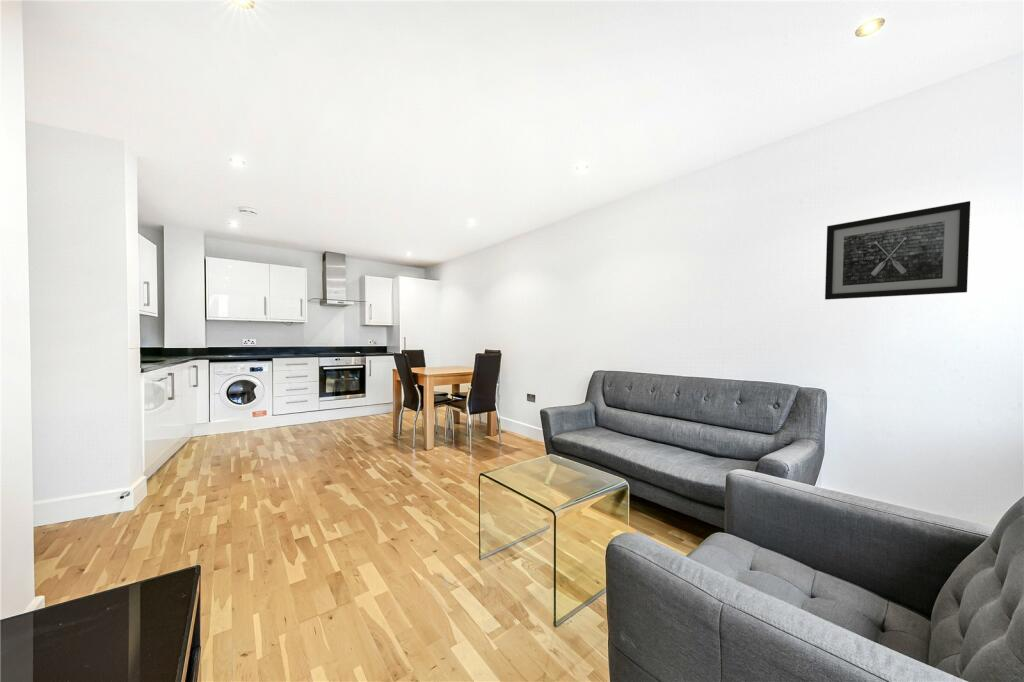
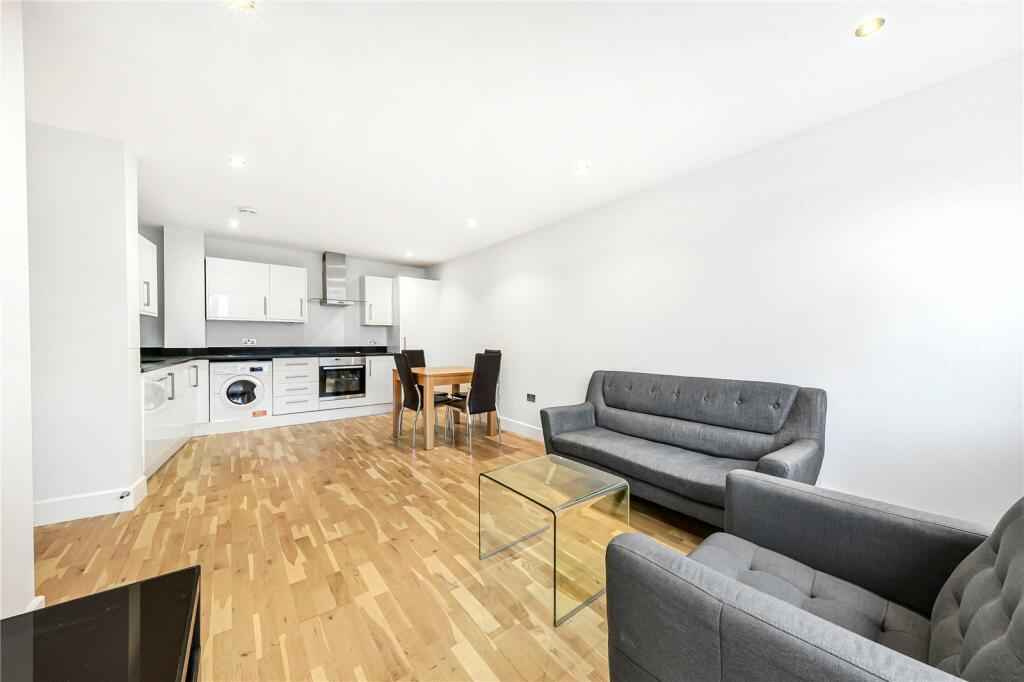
- wall art [824,200,971,301]
